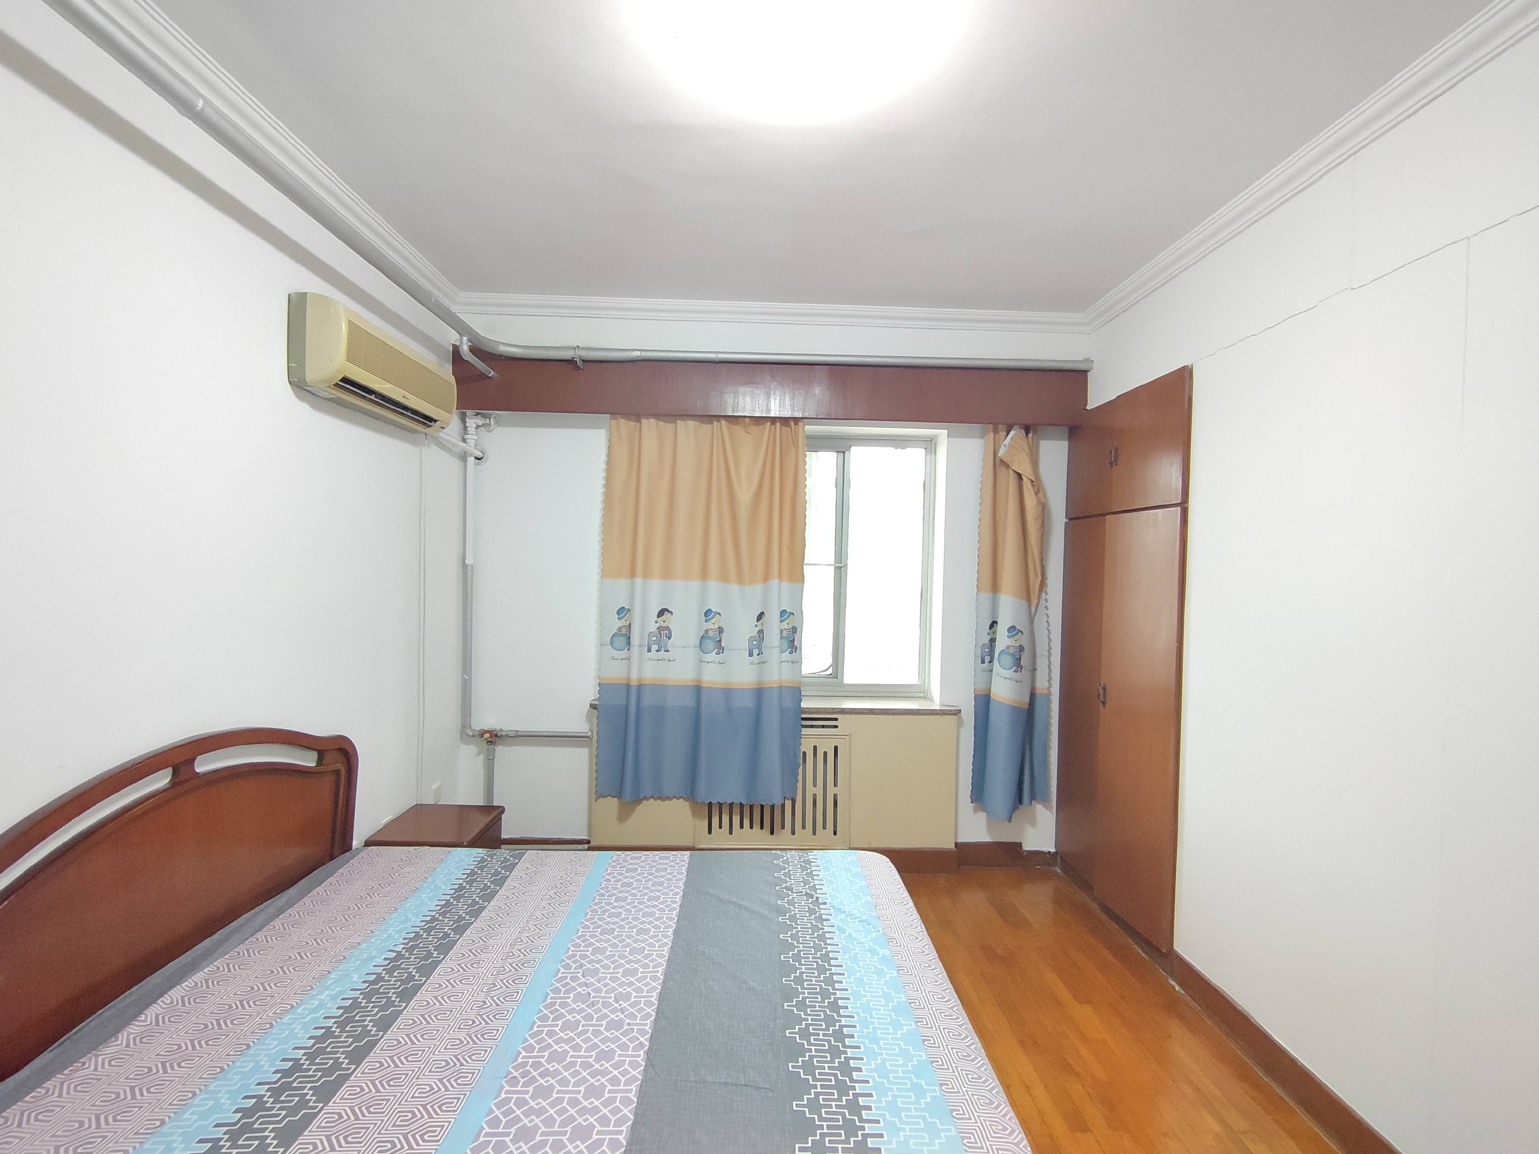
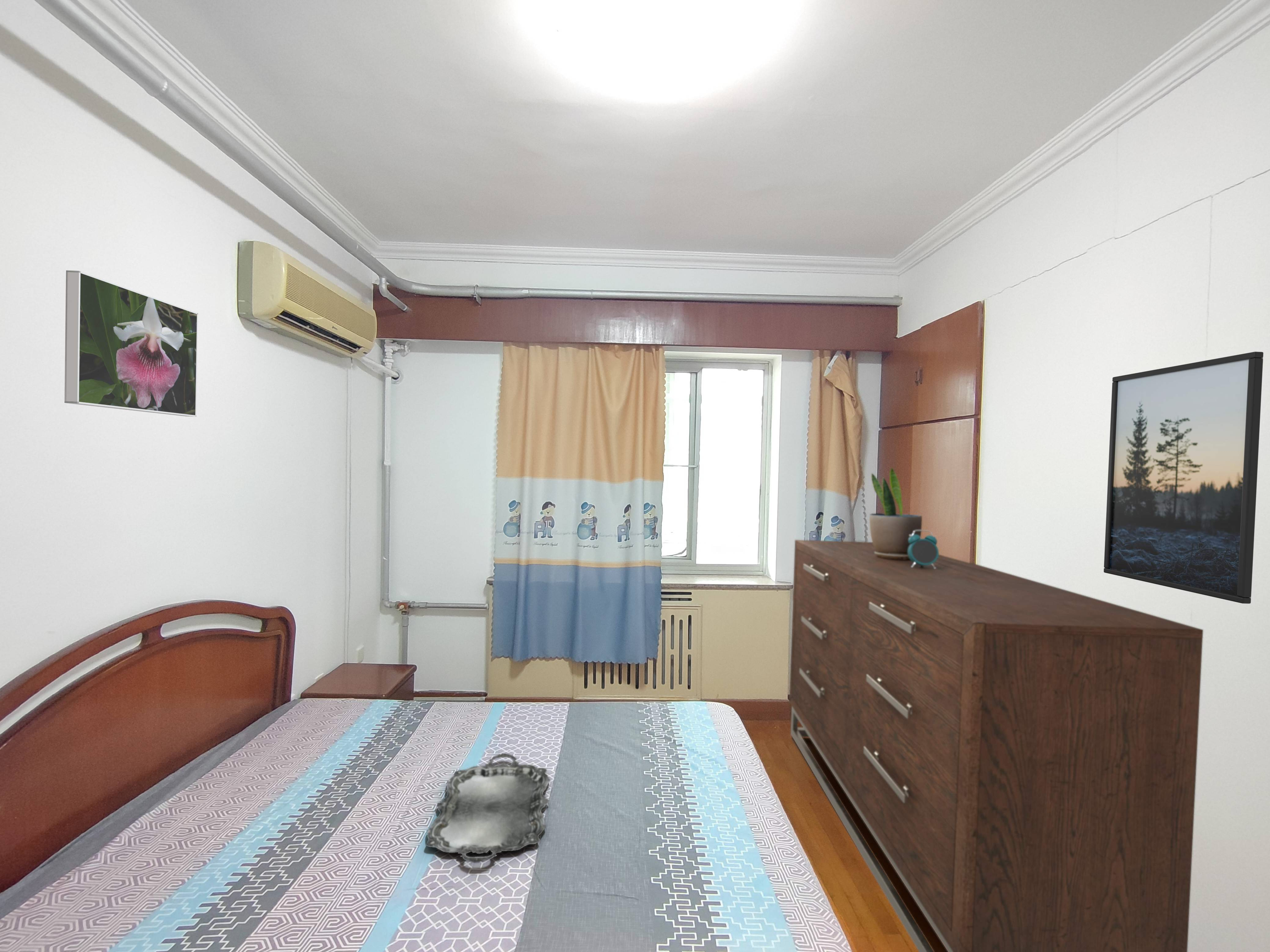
+ potted plant [869,468,922,560]
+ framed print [1103,351,1264,604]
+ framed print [64,270,198,417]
+ alarm clock [908,530,939,569]
+ serving tray [426,753,550,863]
+ dresser [789,540,1204,952]
